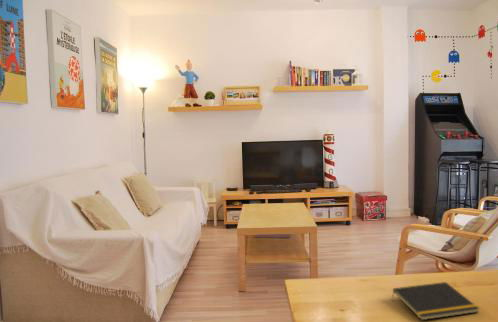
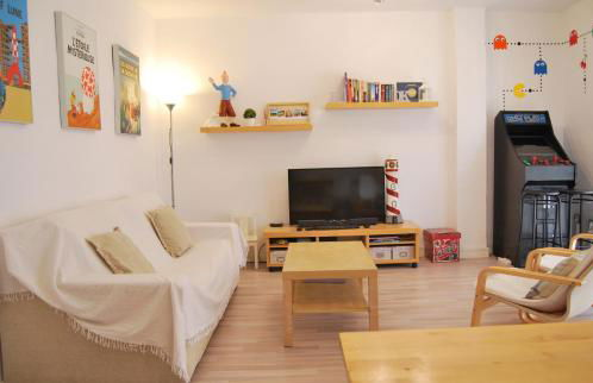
- notepad [391,281,481,321]
